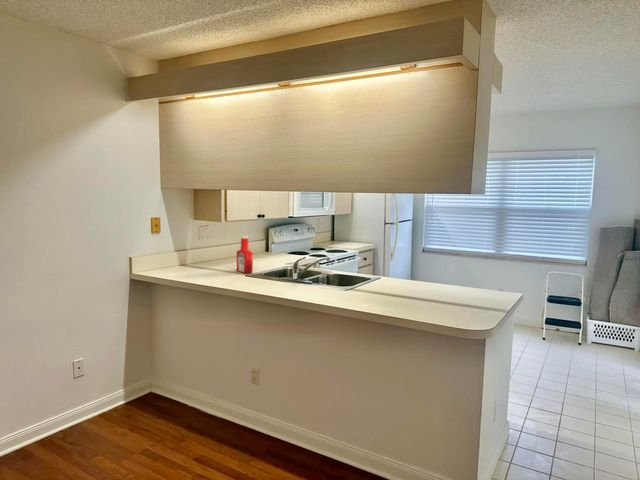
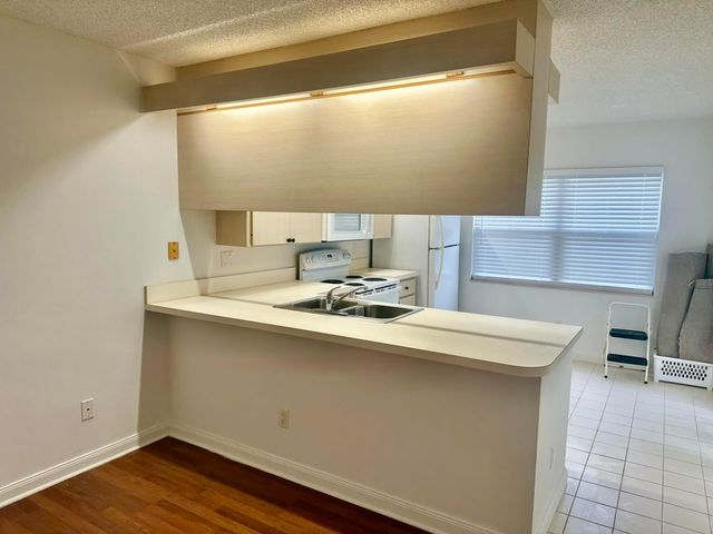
- soap bottle [236,235,254,274]
